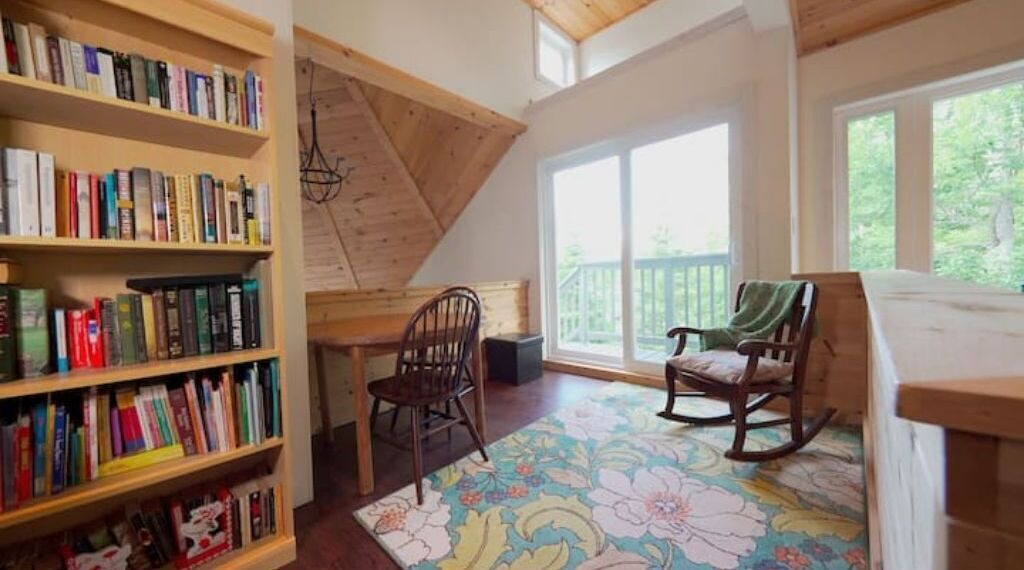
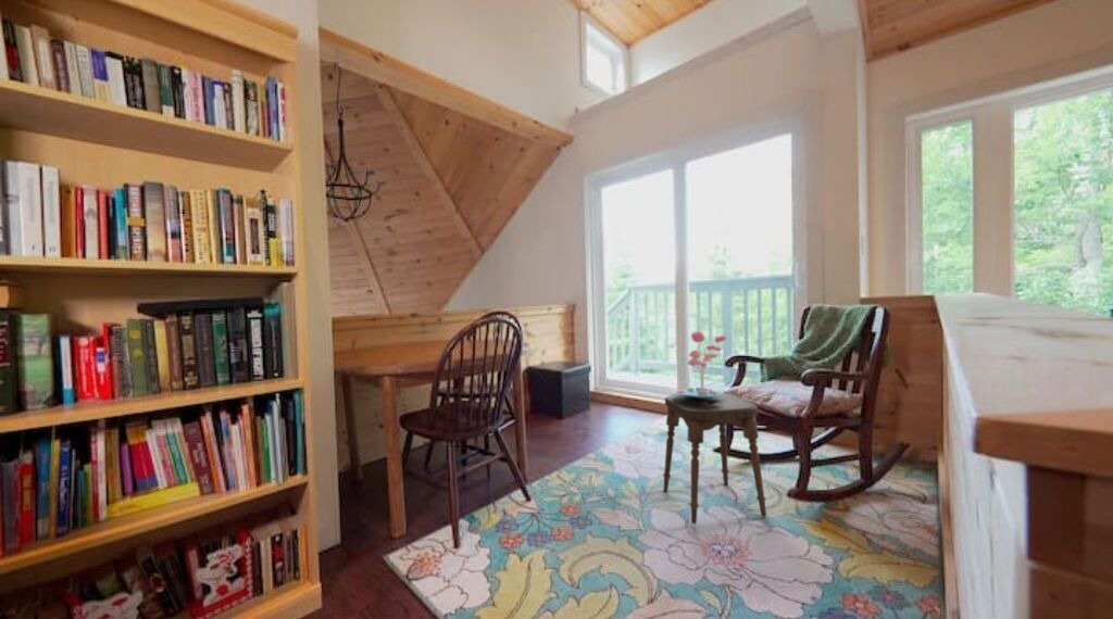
+ stool [662,392,767,526]
+ decorative tree [668,330,728,400]
